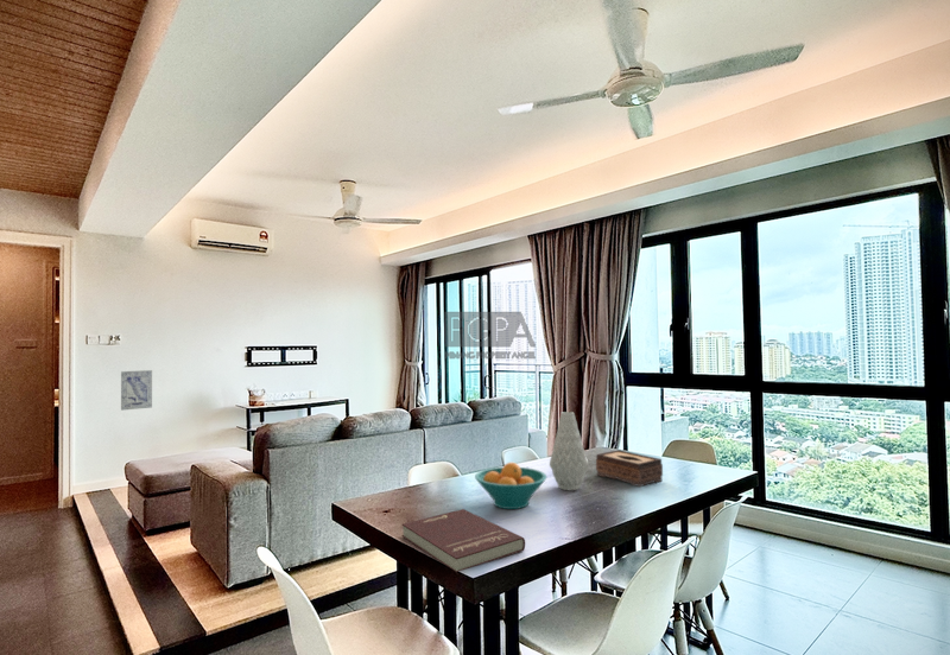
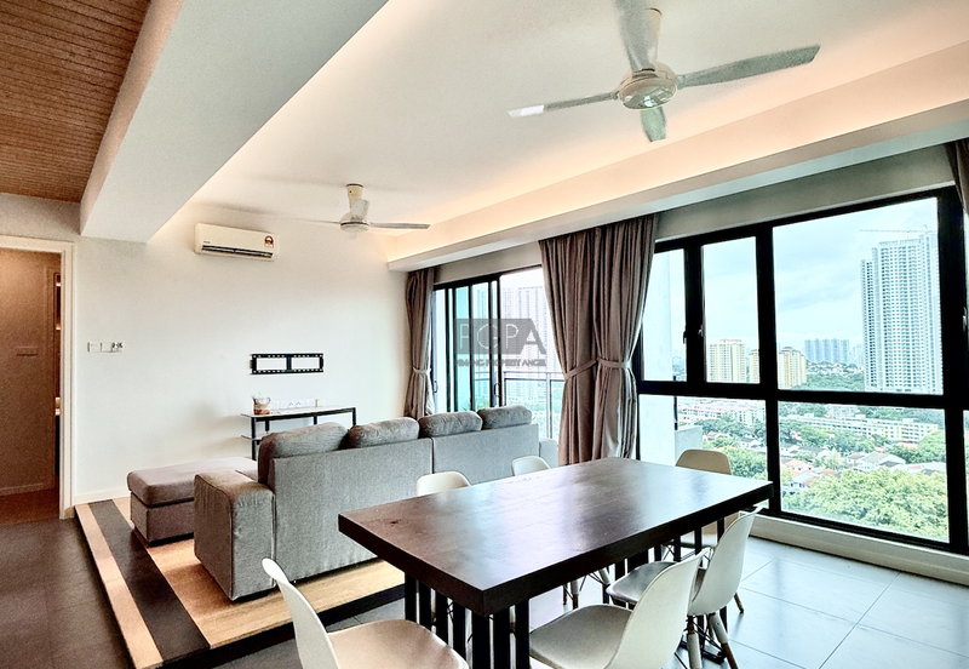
- fruit bowl [474,462,547,510]
- tissue box [595,449,664,488]
- wall art [120,369,153,412]
- vase [549,411,589,491]
- book [401,508,526,573]
